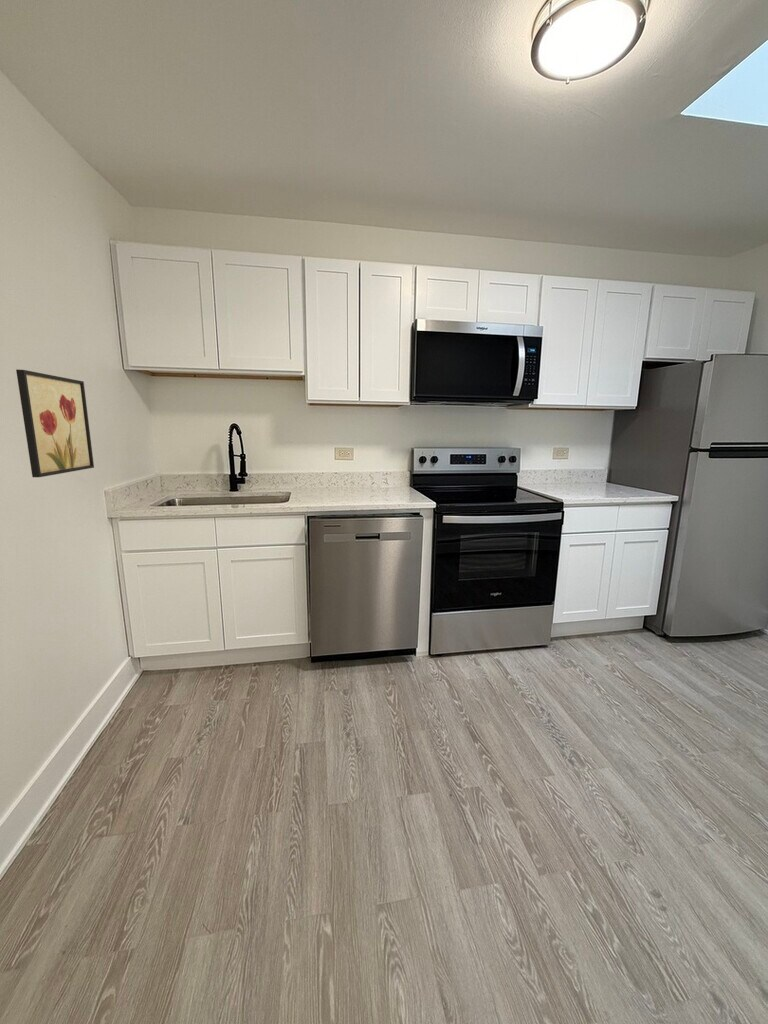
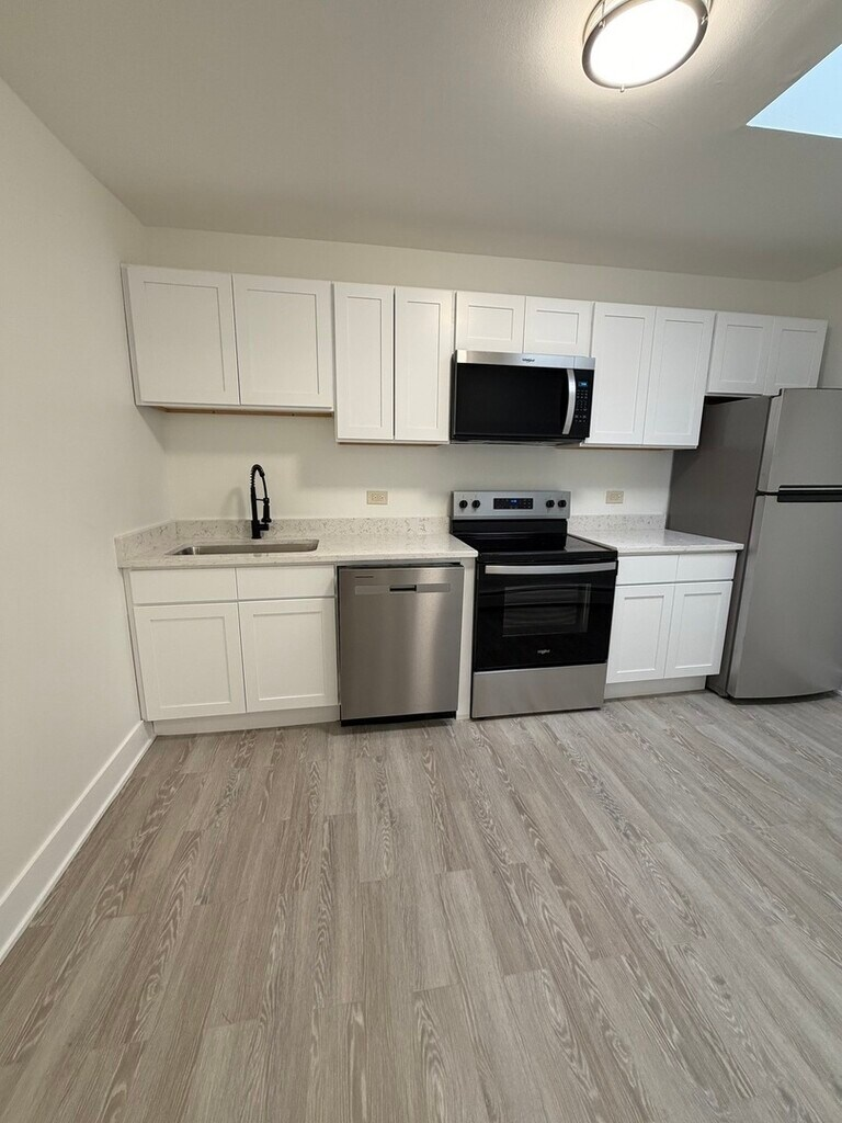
- wall art [15,369,95,478]
